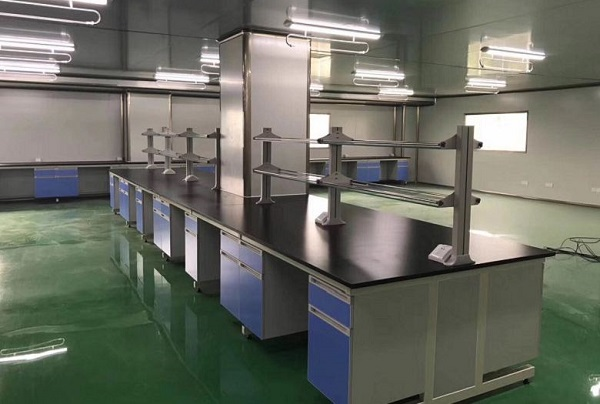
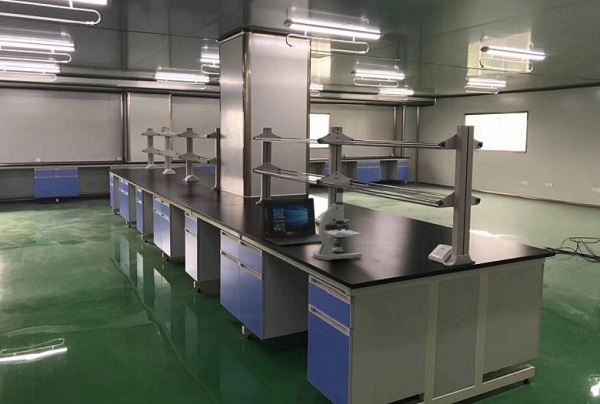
+ microscope [312,186,363,261]
+ laptop [260,197,322,246]
